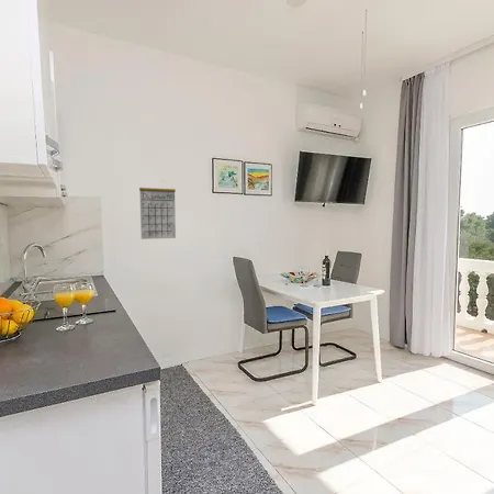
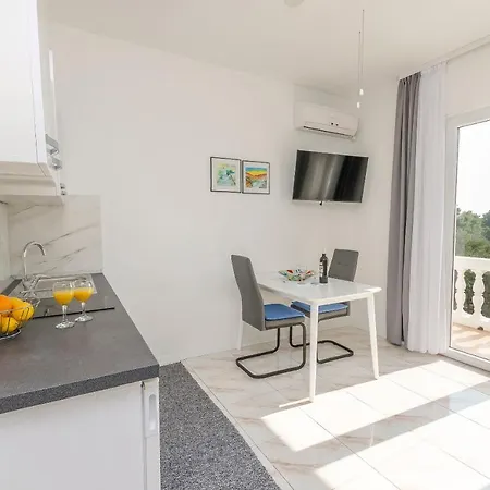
- calendar [138,180,177,240]
